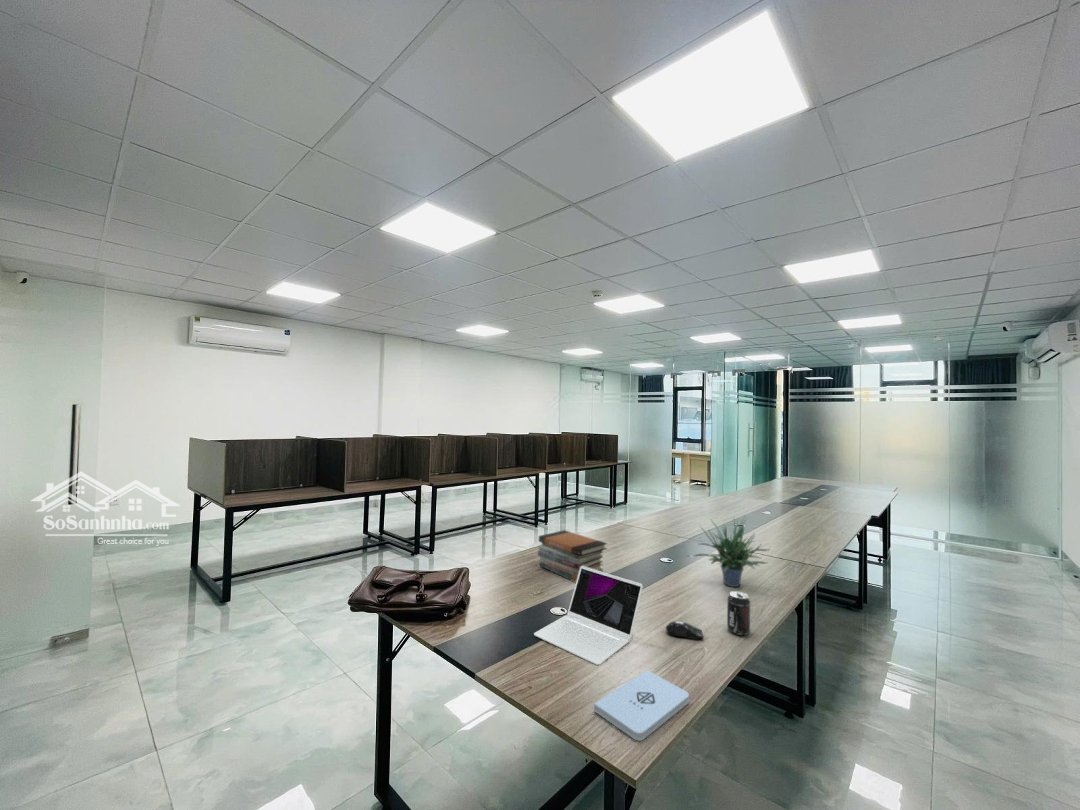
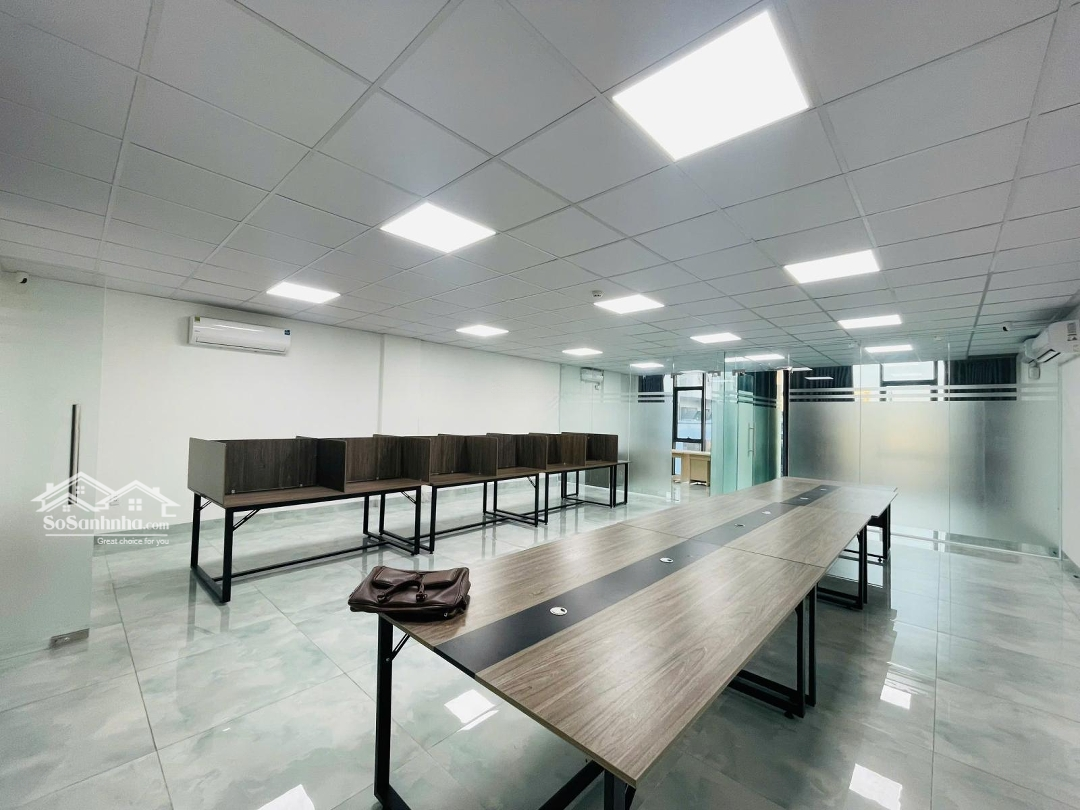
- laptop [533,566,644,666]
- potted plant [692,514,769,588]
- book stack [537,529,608,584]
- notepad [593,669,690,742]
- beverage can [726,590,751,636]
- computer mouse [665,620,704,640]
